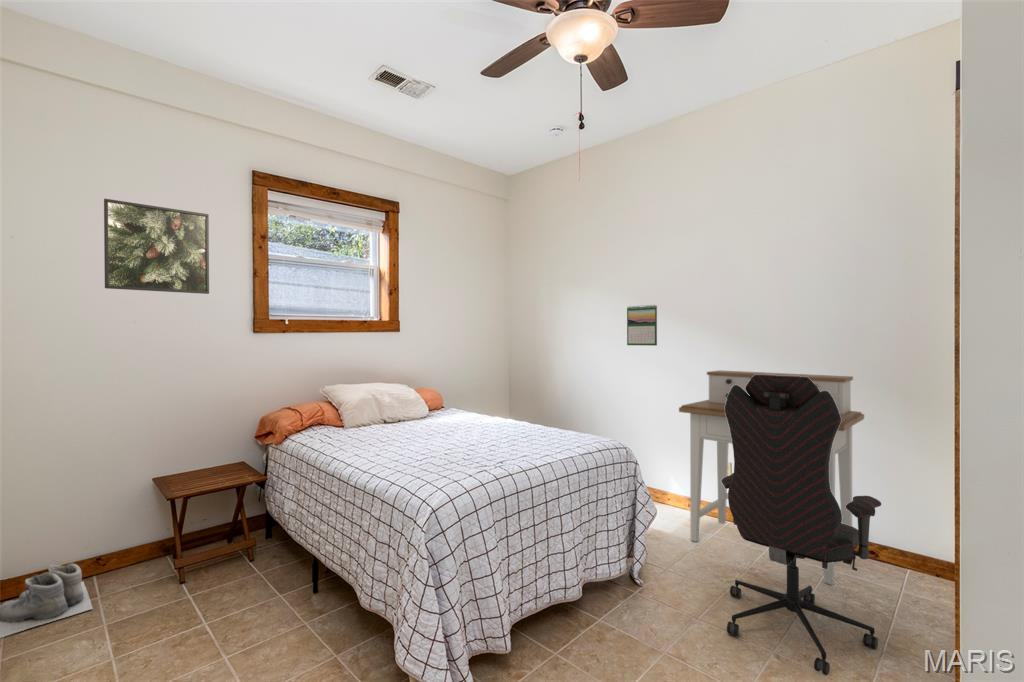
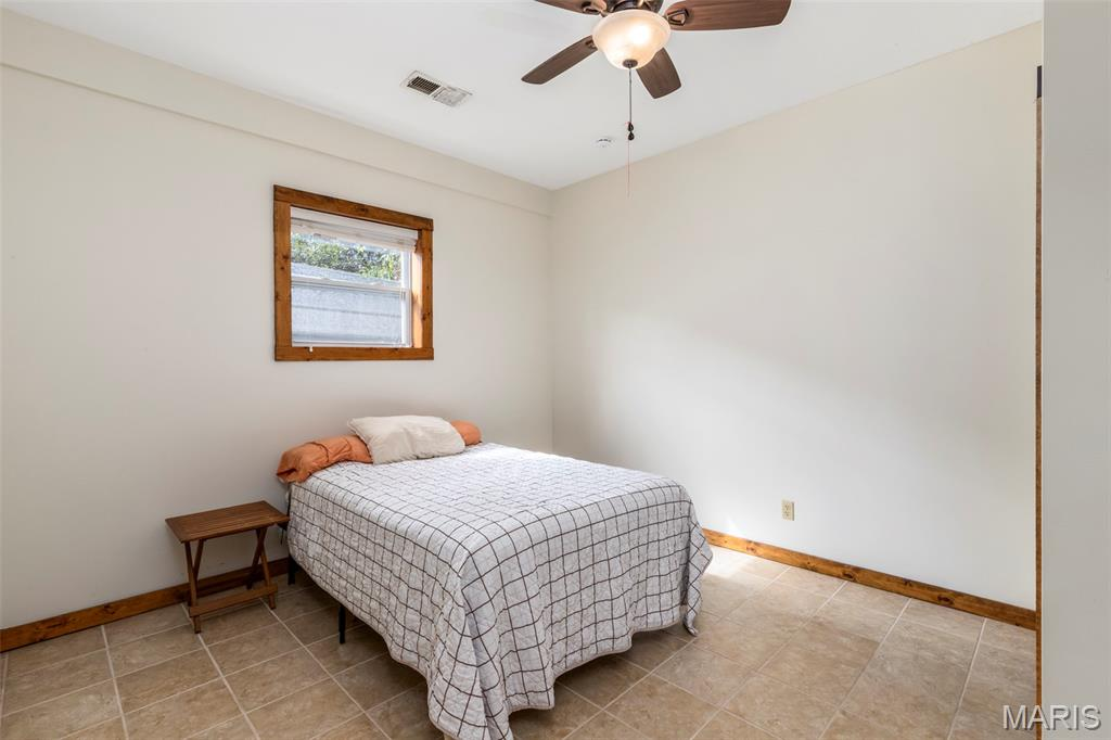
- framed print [103,198,210,295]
- office chair [721,375,882,676]
- boots [0,563,94,639]
- desk [678,369,865,586]
- calendar [626,304,658,347]
